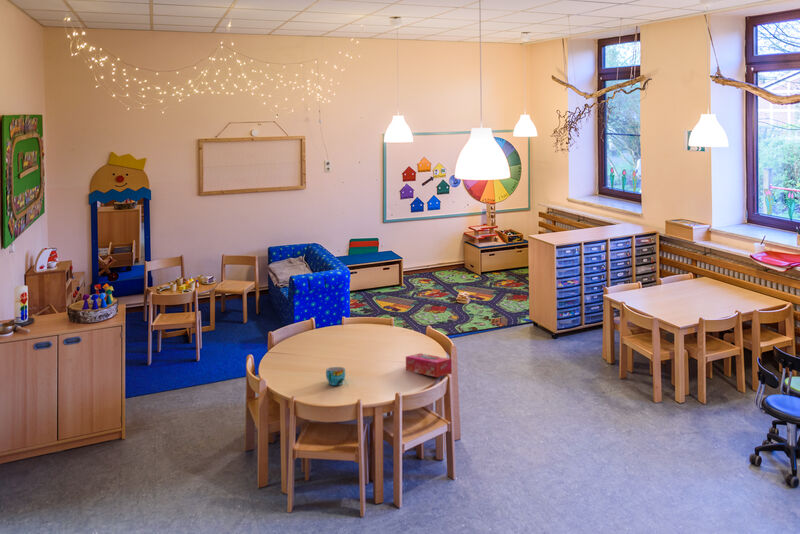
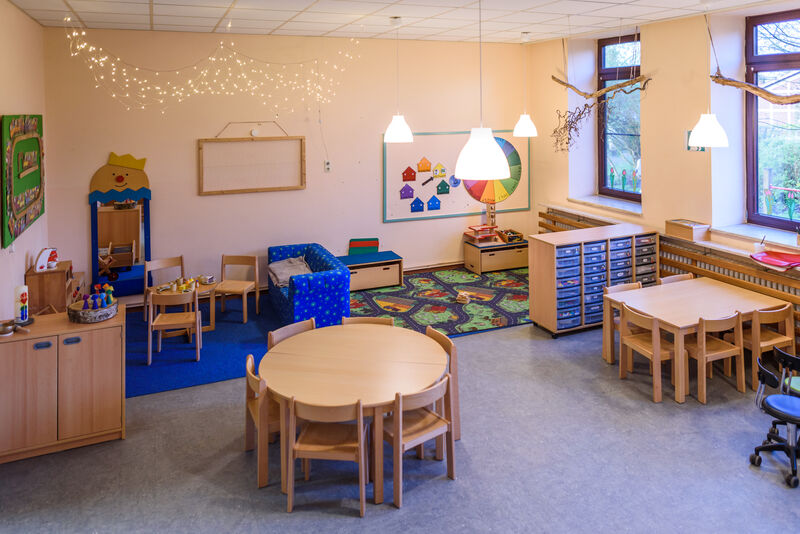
- cup [325,366,346,386]
- tissue box [405,352,453,378]
